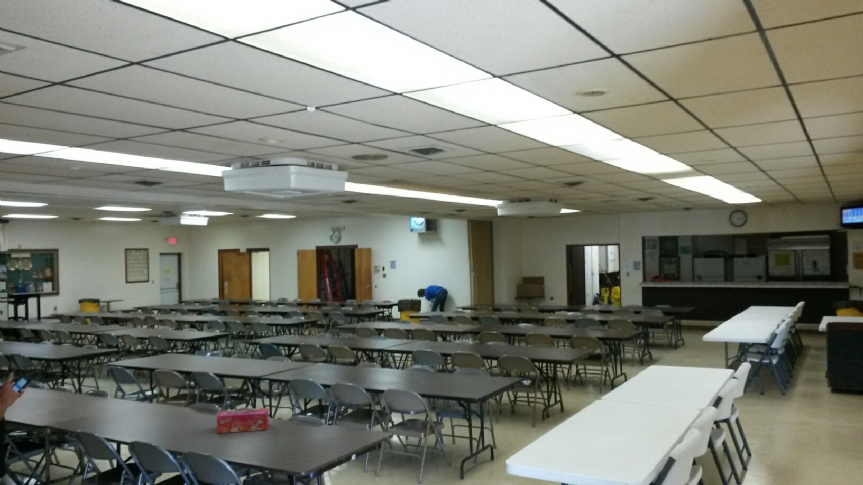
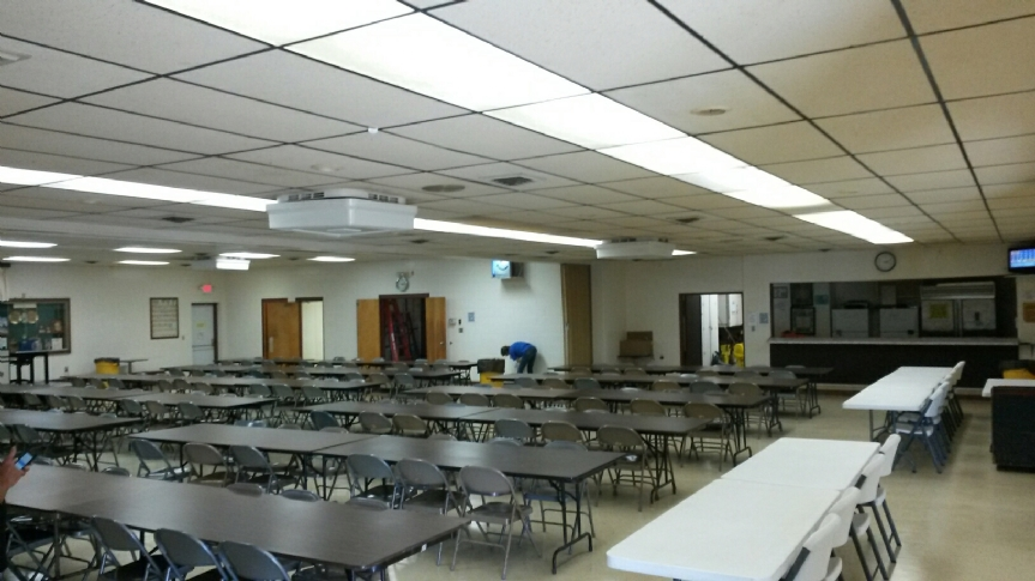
- tissue box [216,407,270,434]
